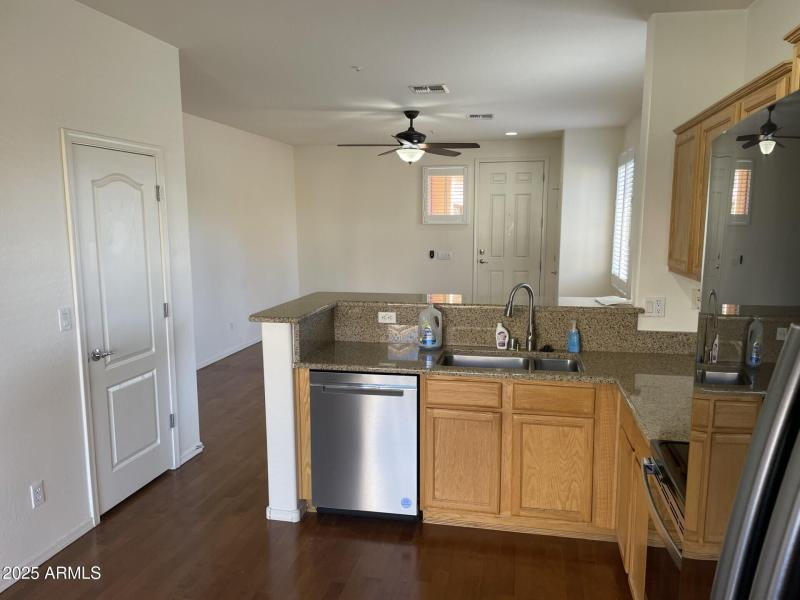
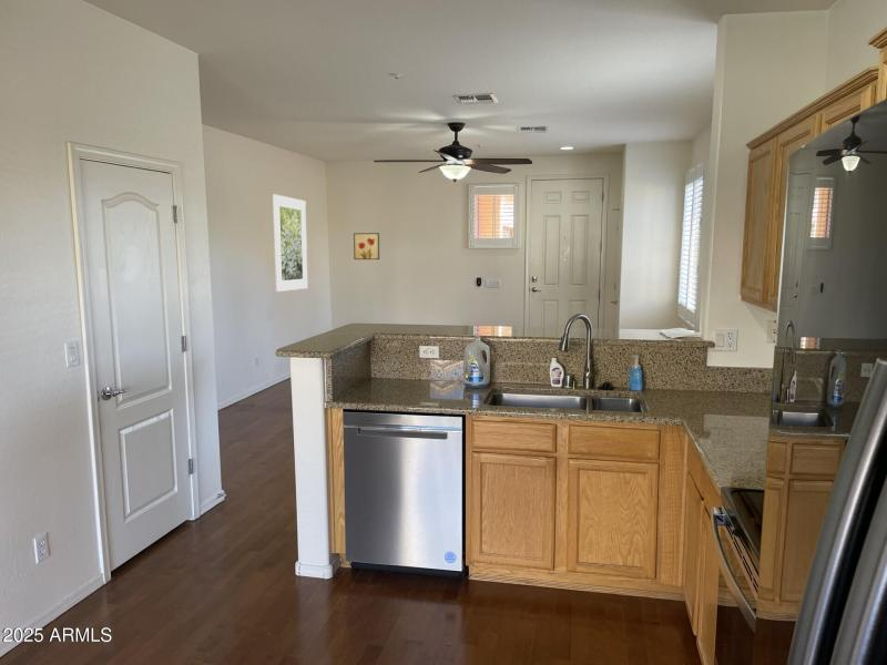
+ wall art [353,232,380,260]
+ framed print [272,193,308,293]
